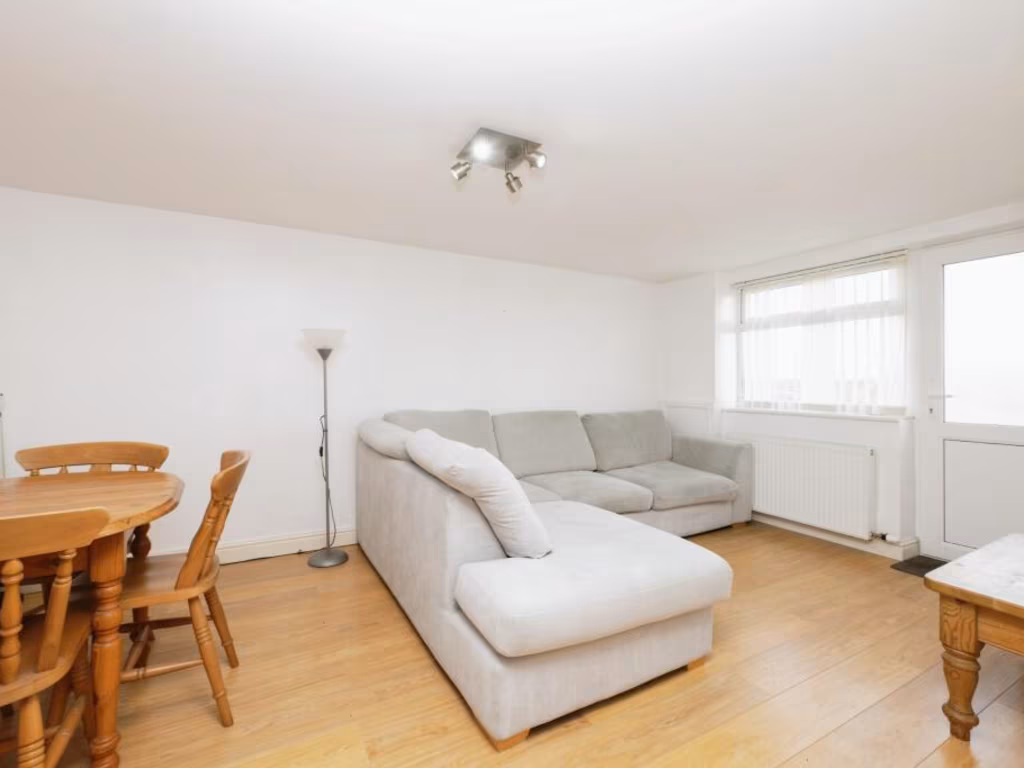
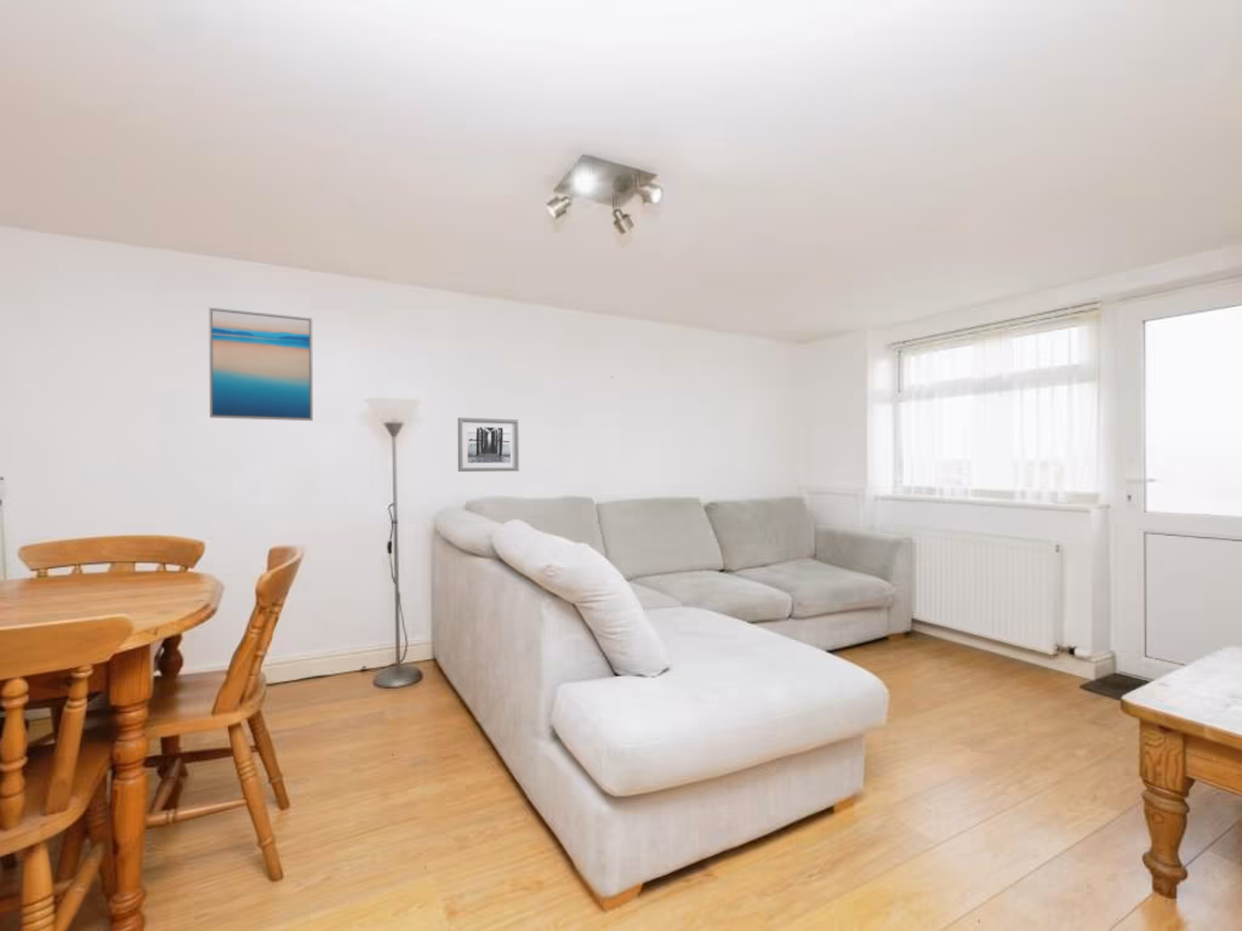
+ wall art [457,417,520,473]
+ wall art [207,307,314,422]
